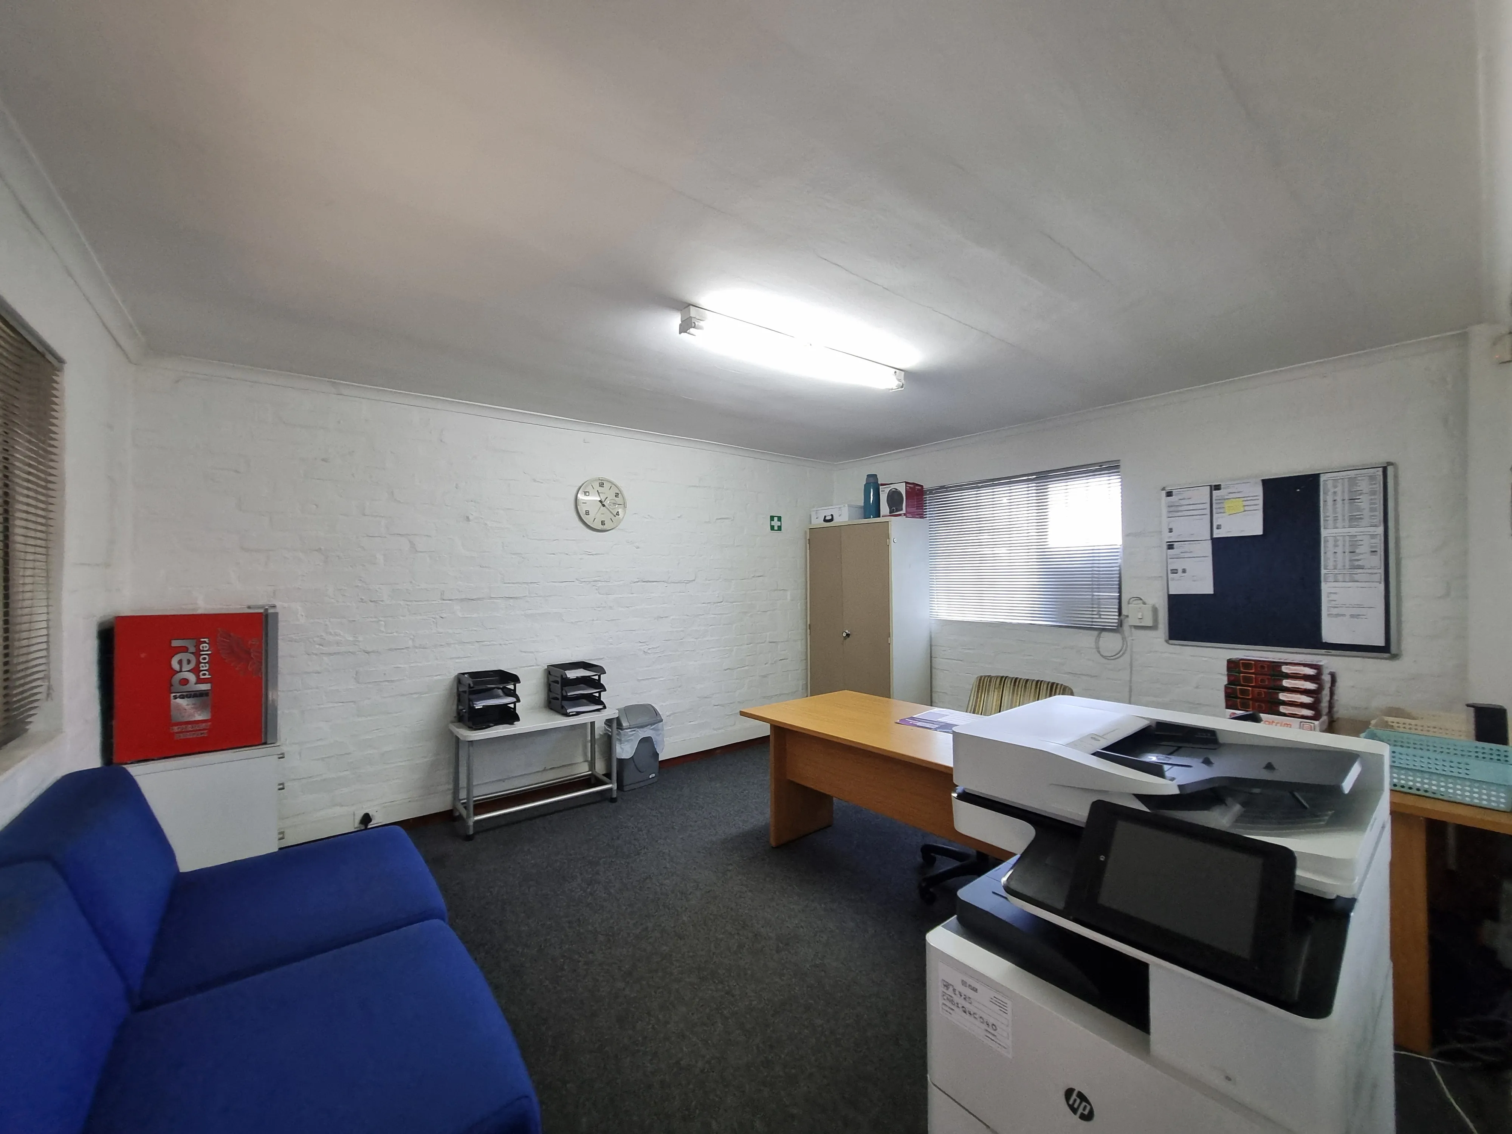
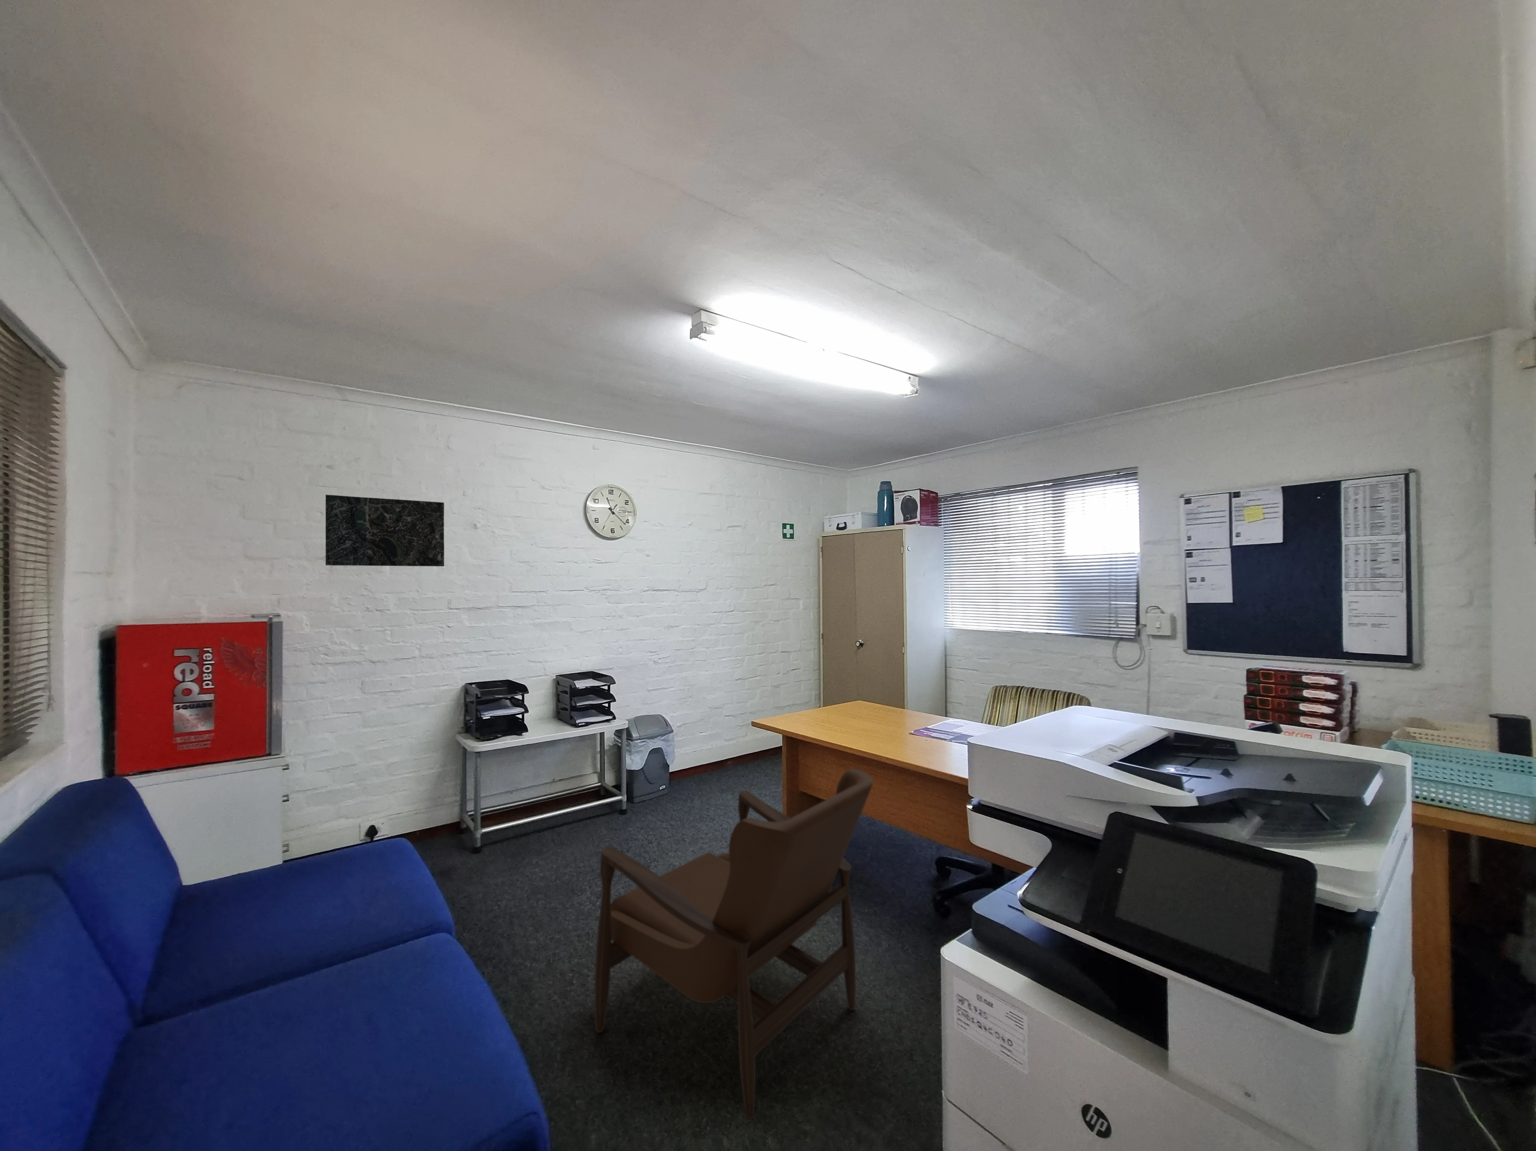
+ map [325,494,445,567]
+ armchair [594,768,873,1120]
